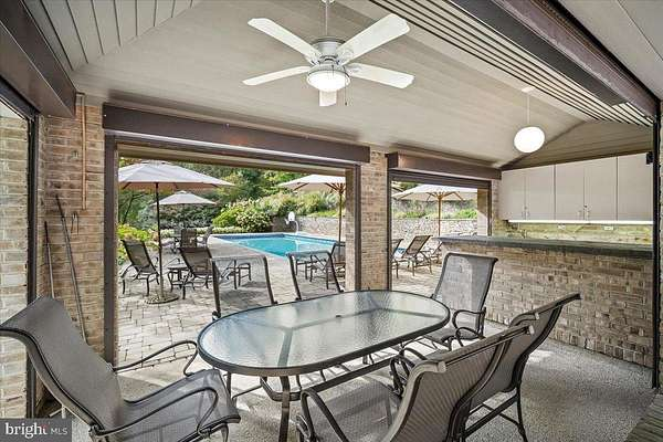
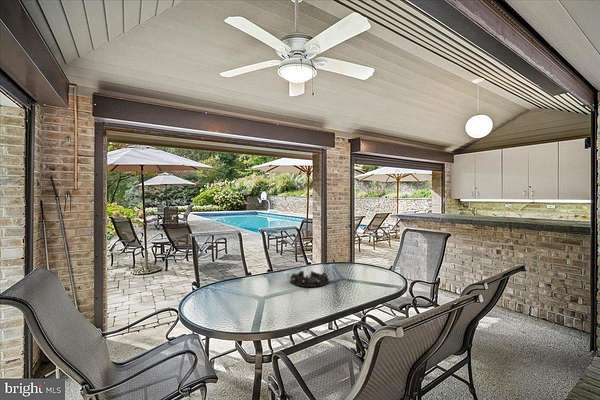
+ decorative bowl [289,270,330,288]
